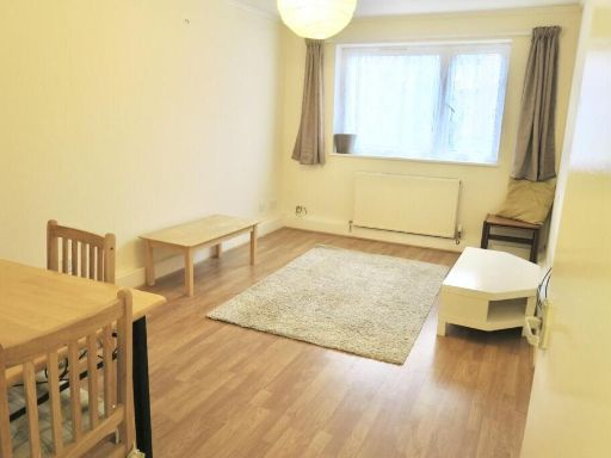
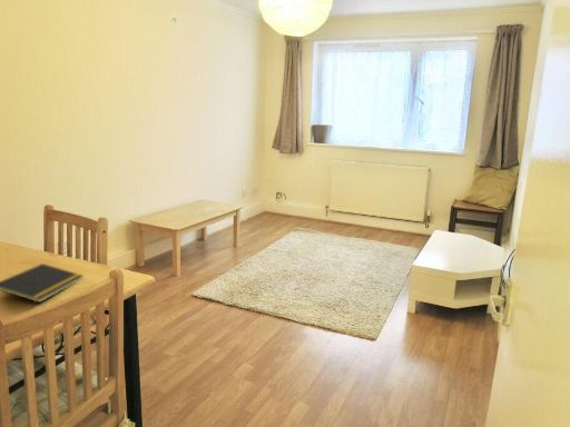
+ notepad [0,262,83,304]
